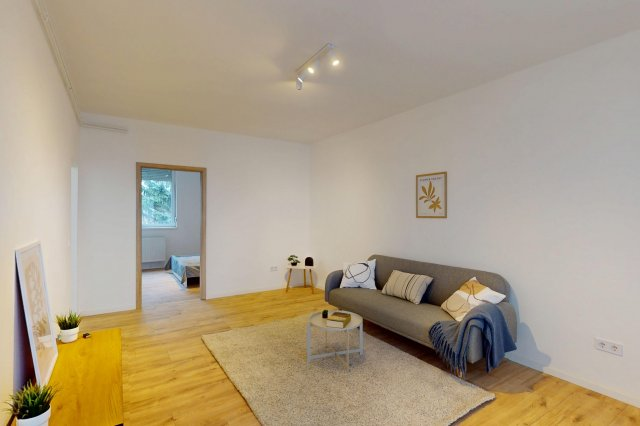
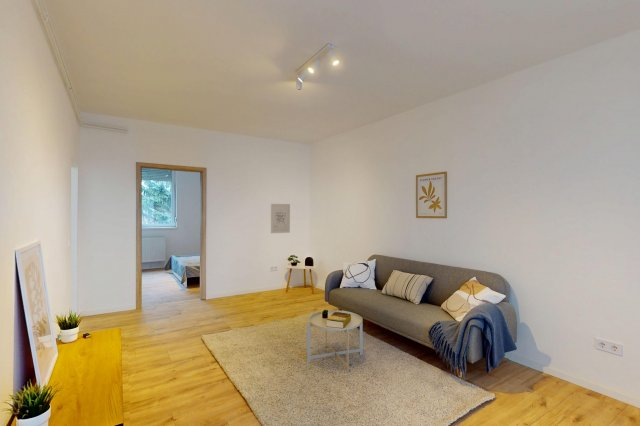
+ wall art [270,203,291,234]
